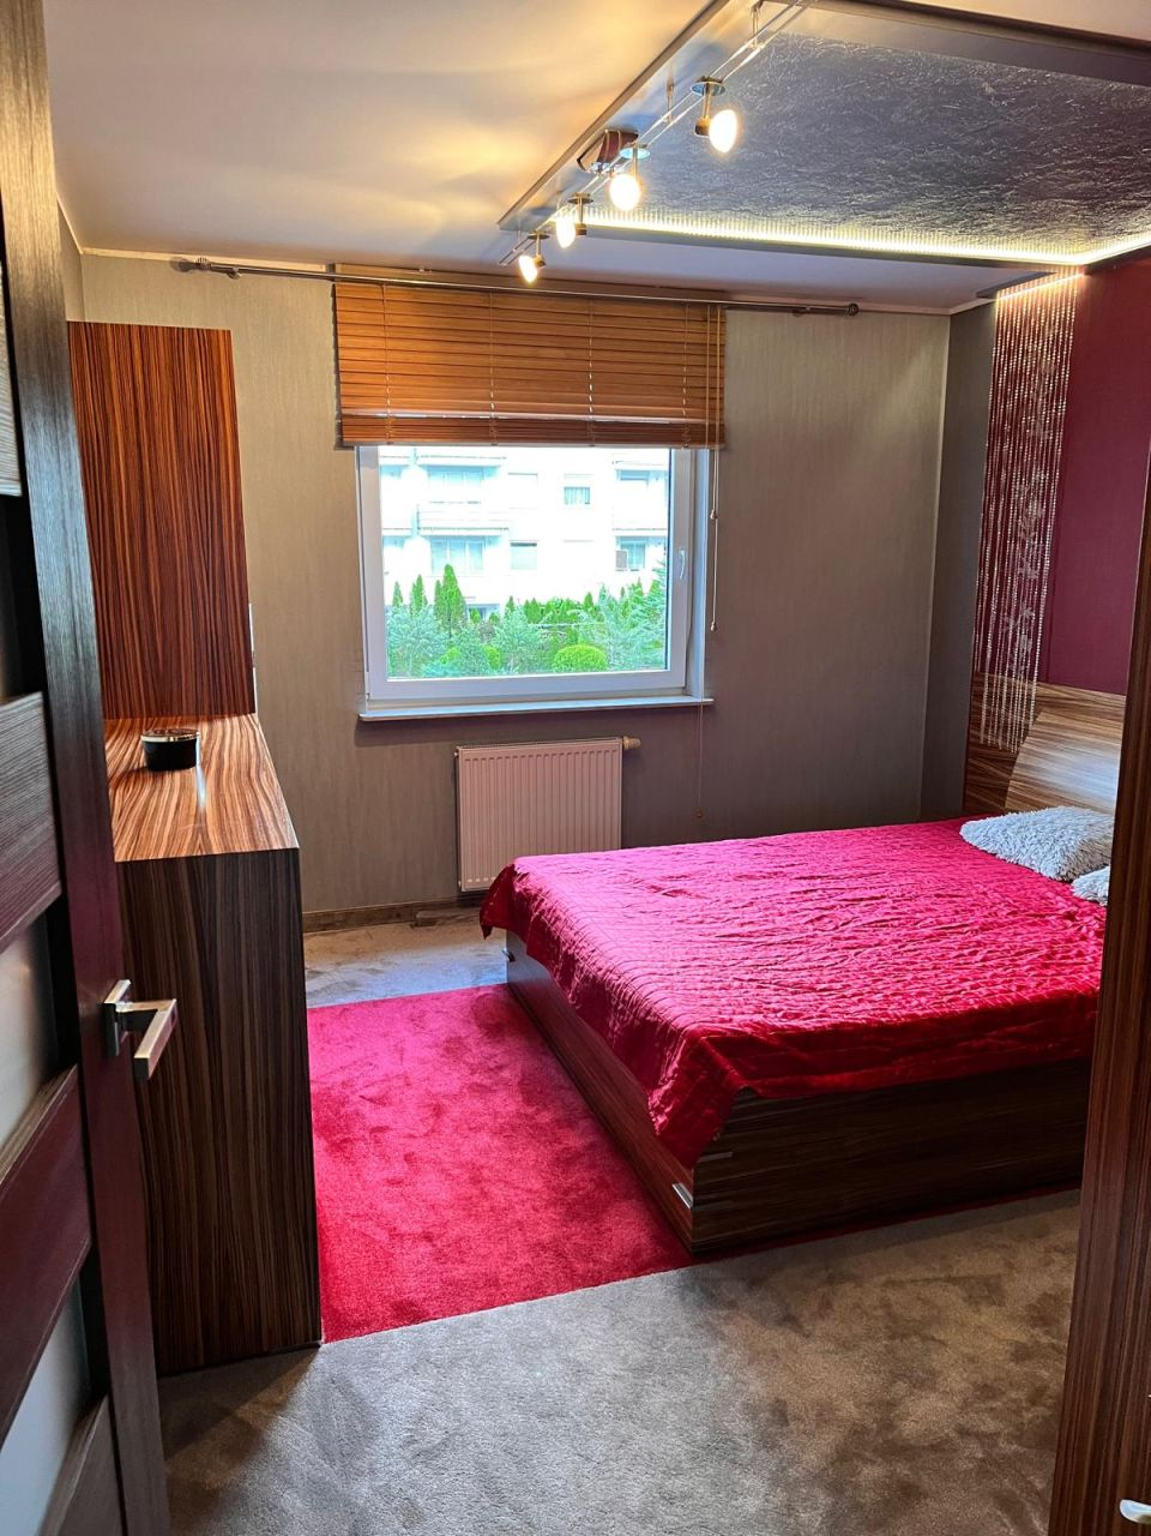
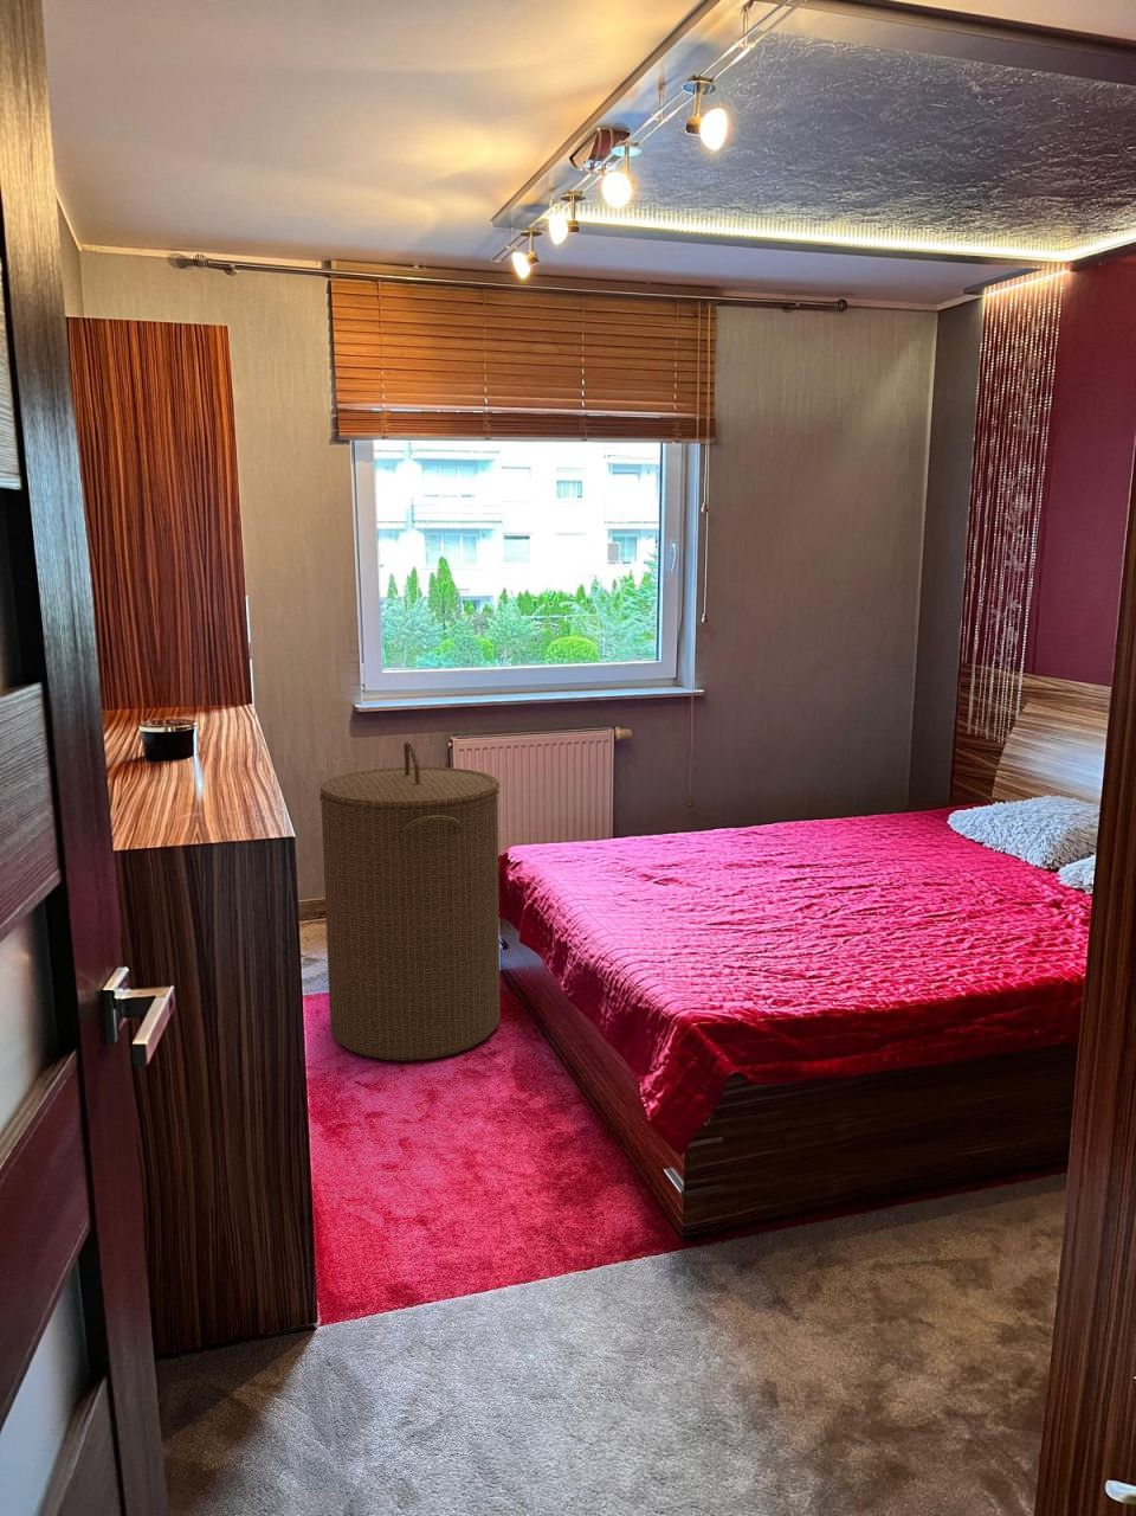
+ laundry hamper [319,740,500,1061]
